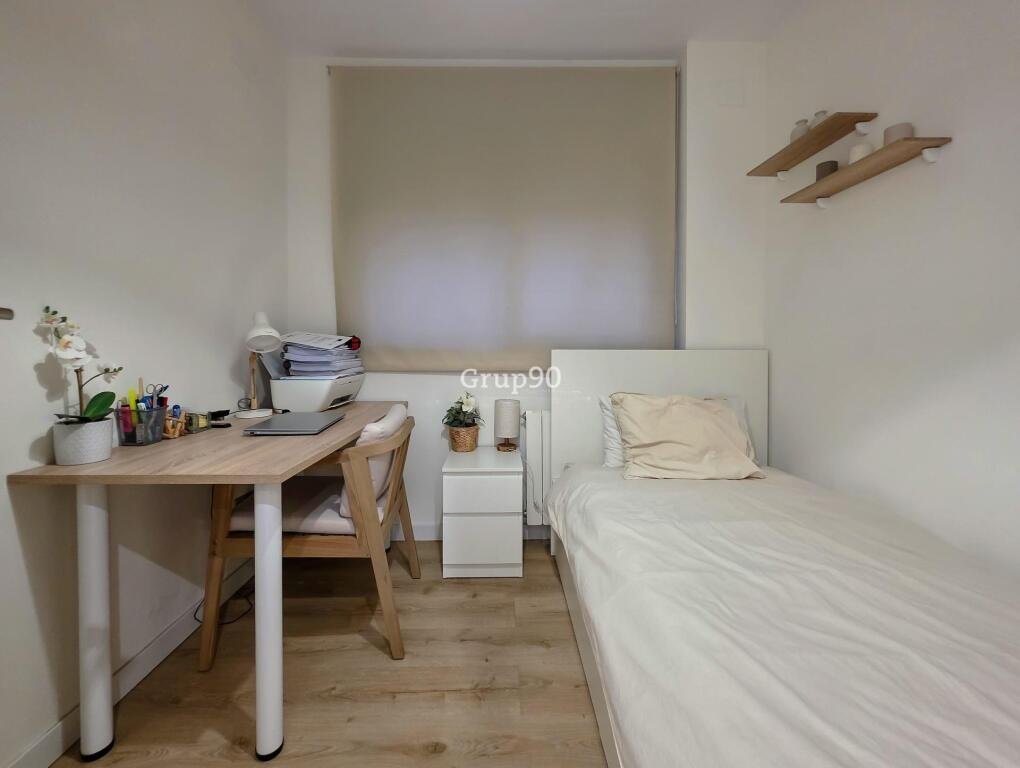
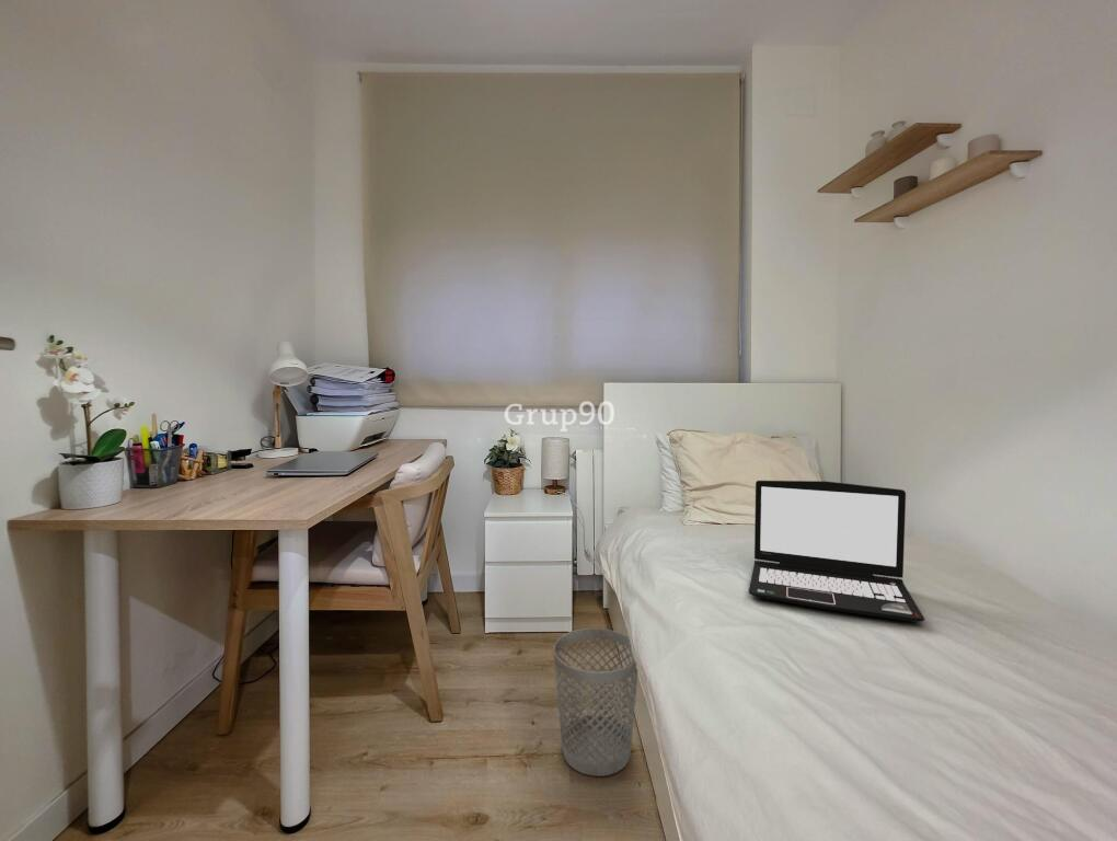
+ laptop [748,480,925,623]
+ wastebasket [552,627,638,777]
